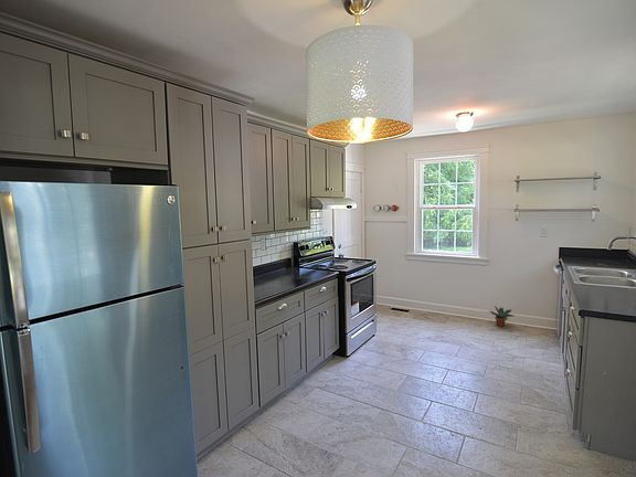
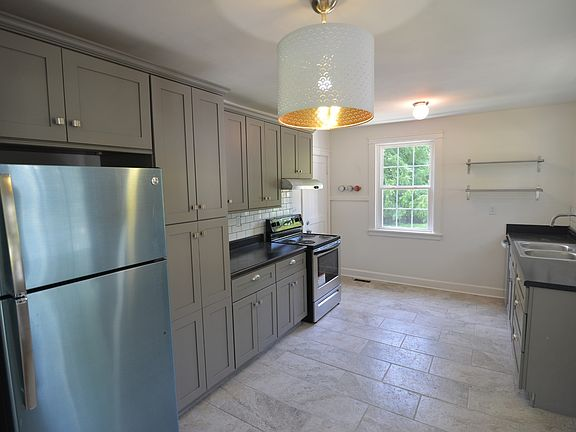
- potted plant [488,305,515,328]
